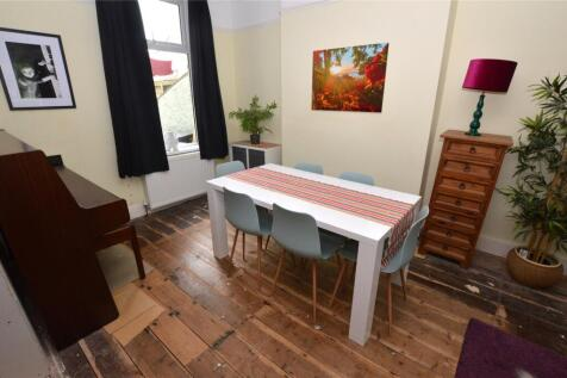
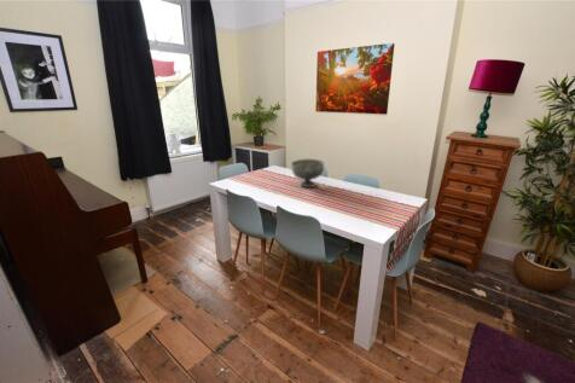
+ decorative bowl [290,158,325,188]
